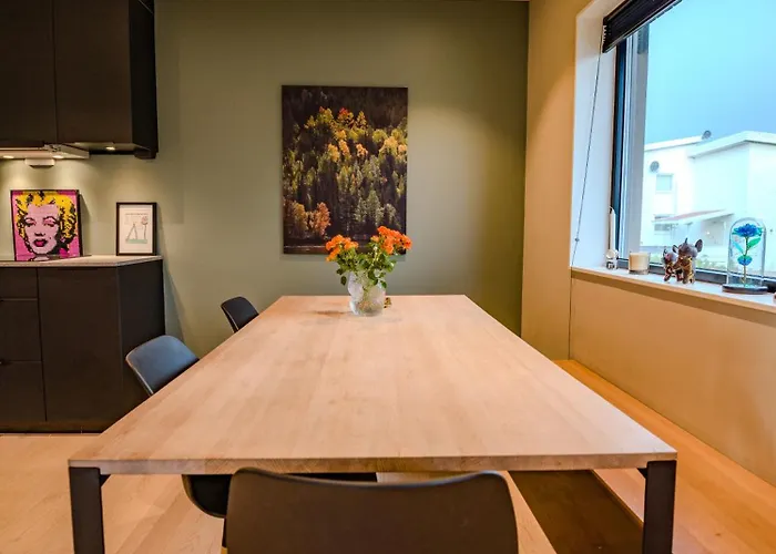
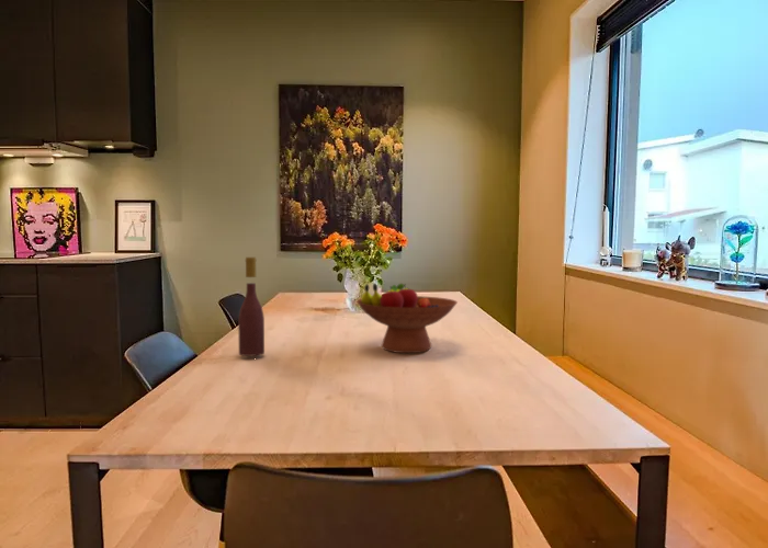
+ wine bottle [237,256,266,357]
+ fruit bowl [355,283,459,354]
